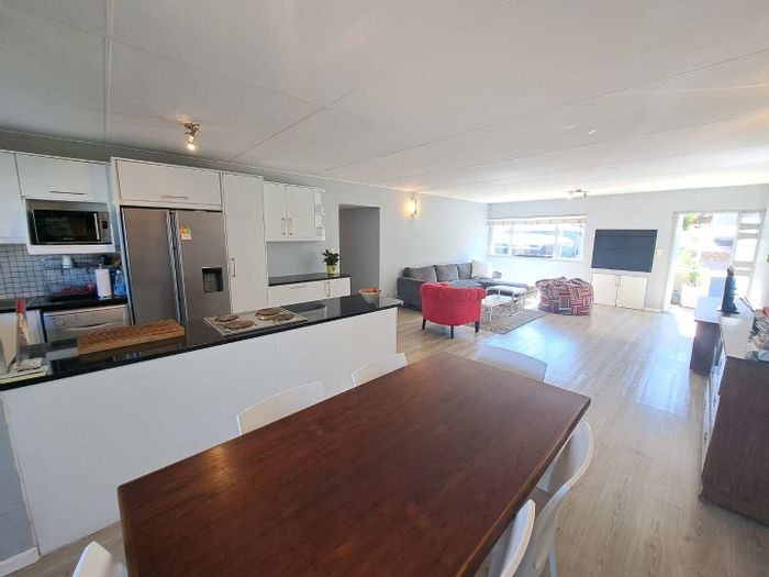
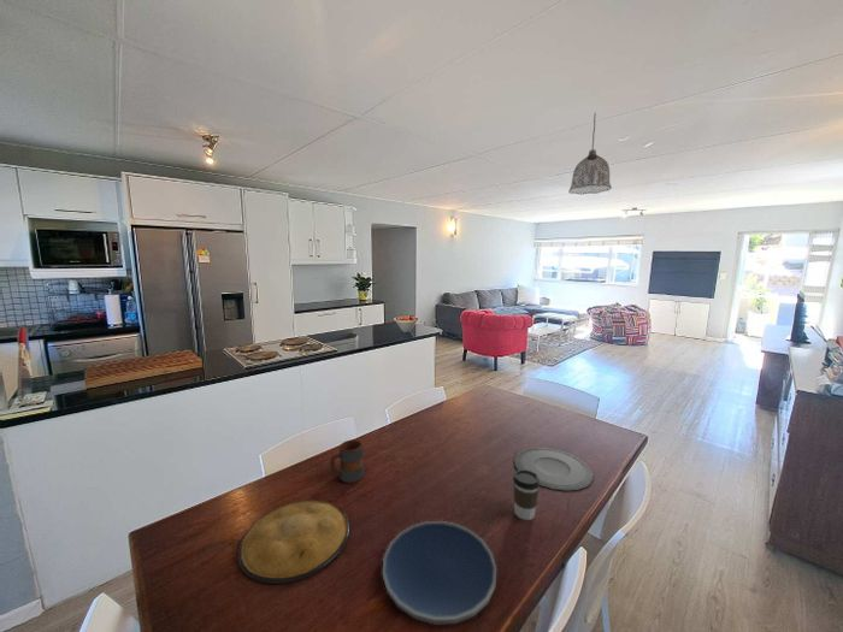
+ mug [329,438,365,484]
+ plate [382,520,497,626]
+ coffee cup [512,469,541,521]
+ plate [237,498,350,585]
+ plate [513,447,594,492]
+ pendant lamp [567,112,613,195]
